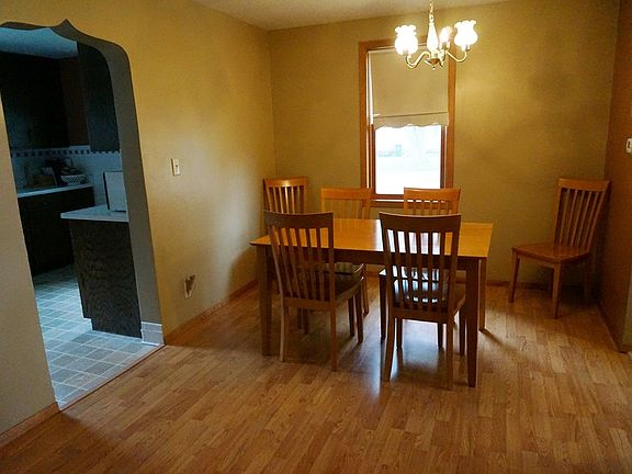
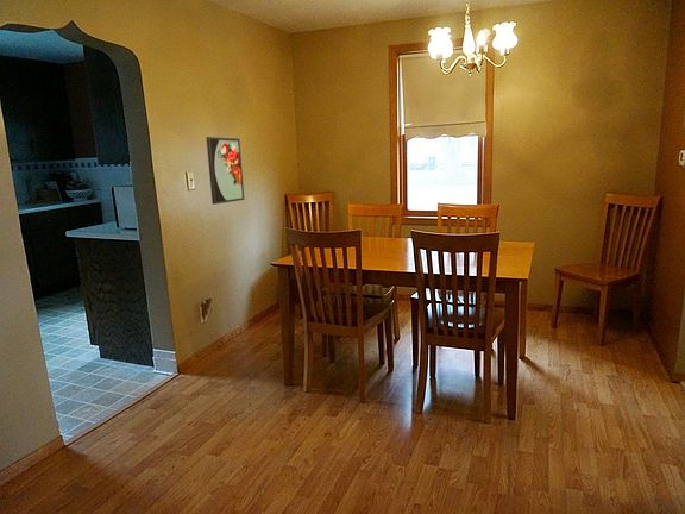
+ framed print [206,136,245,206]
